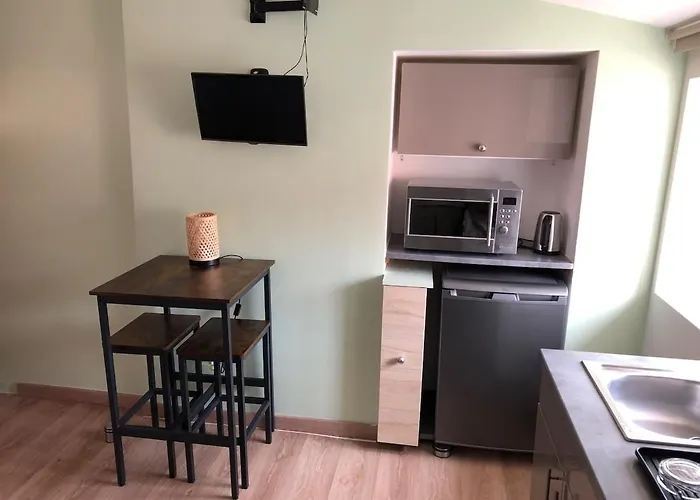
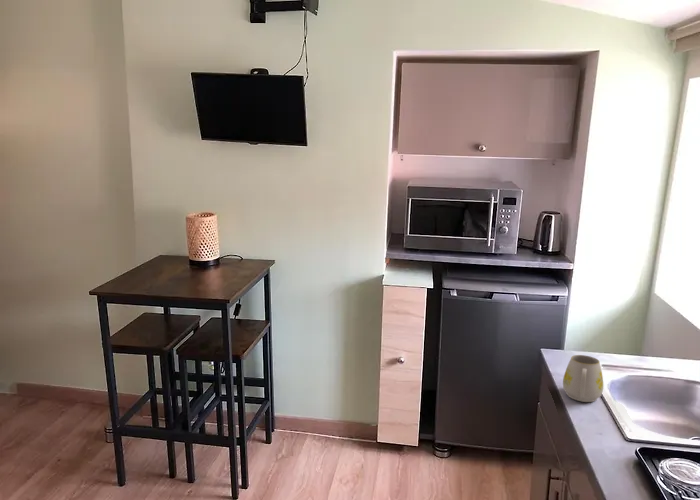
+ mug [562,354,604,403]
